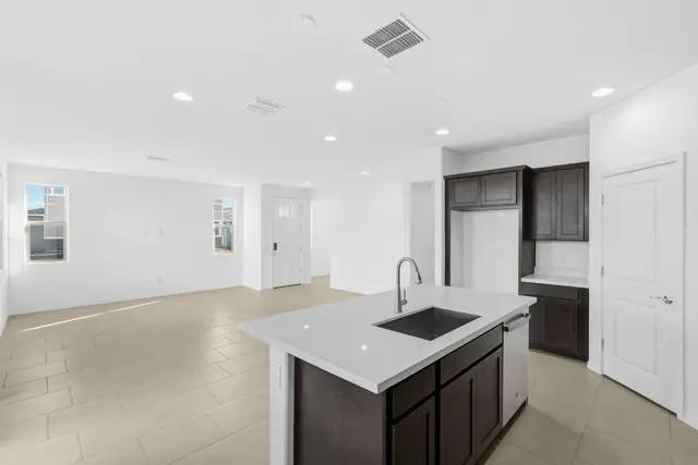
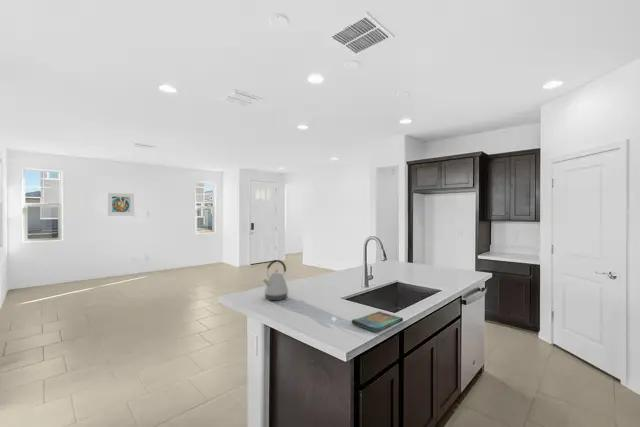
+ dish towel [351,310,404,334]
+ kettle [262,259,289,301]
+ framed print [107,192,135,217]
